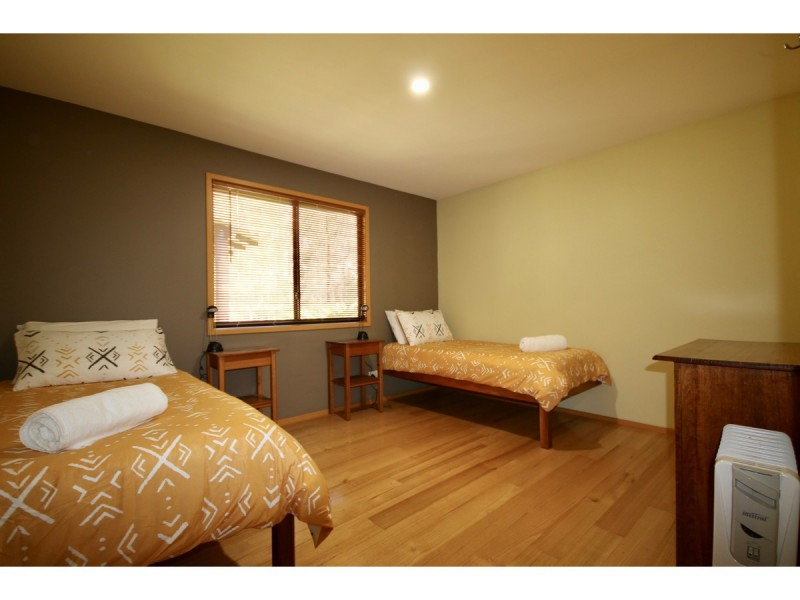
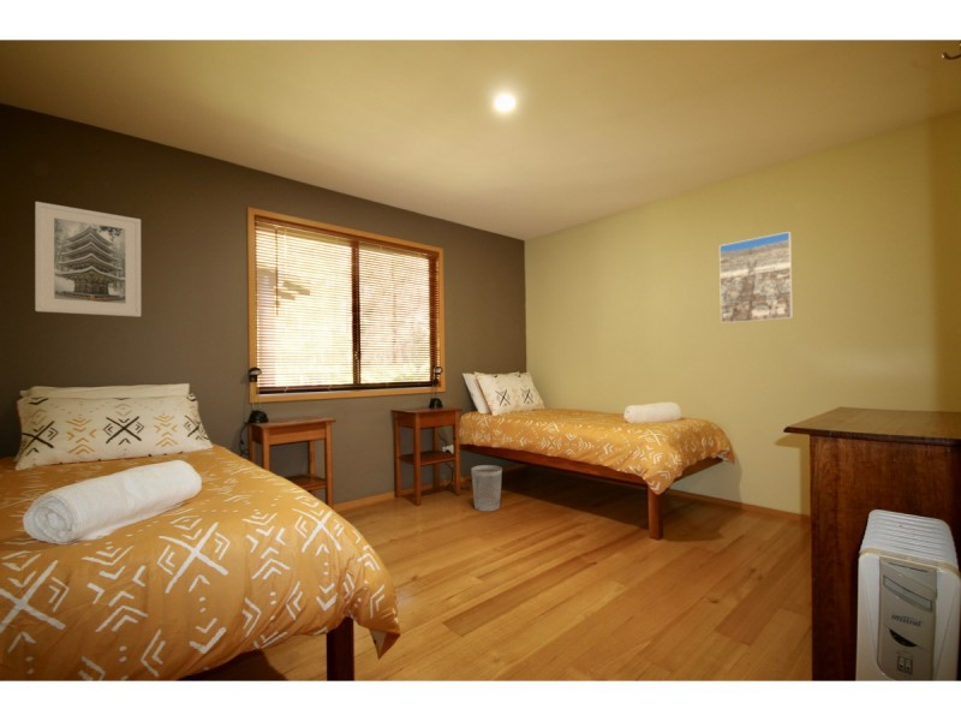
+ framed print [34,201,142,318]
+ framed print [718,231,794,324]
+ wastebasket [470,464,503,512]
